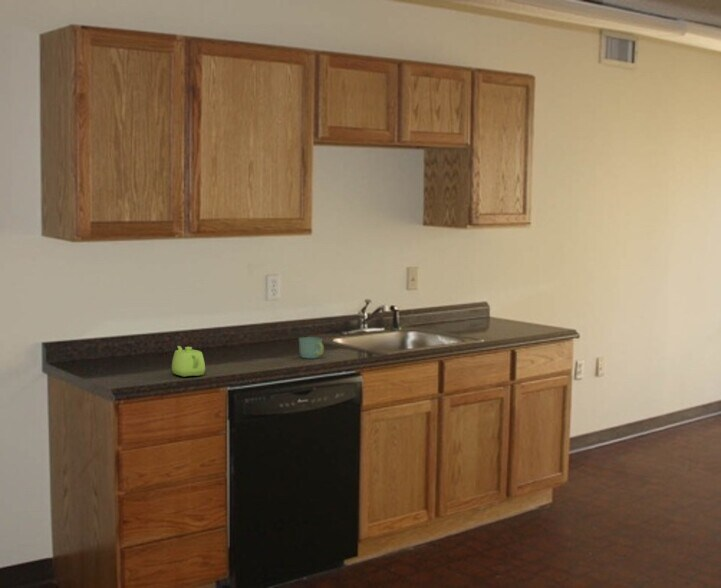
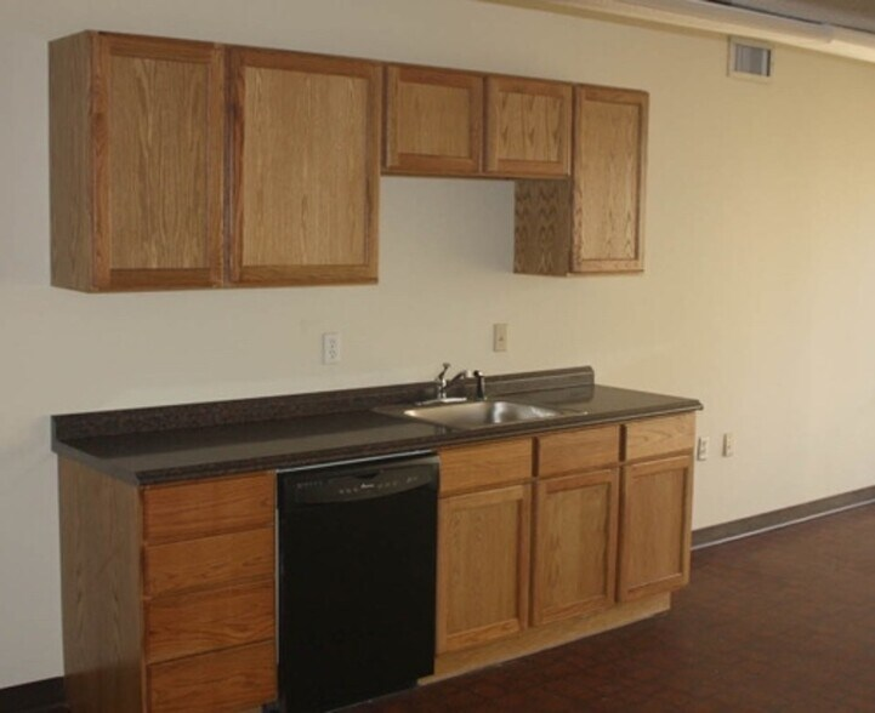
- mug [298,336,325,359]
- teapot [171,345,206,378]
